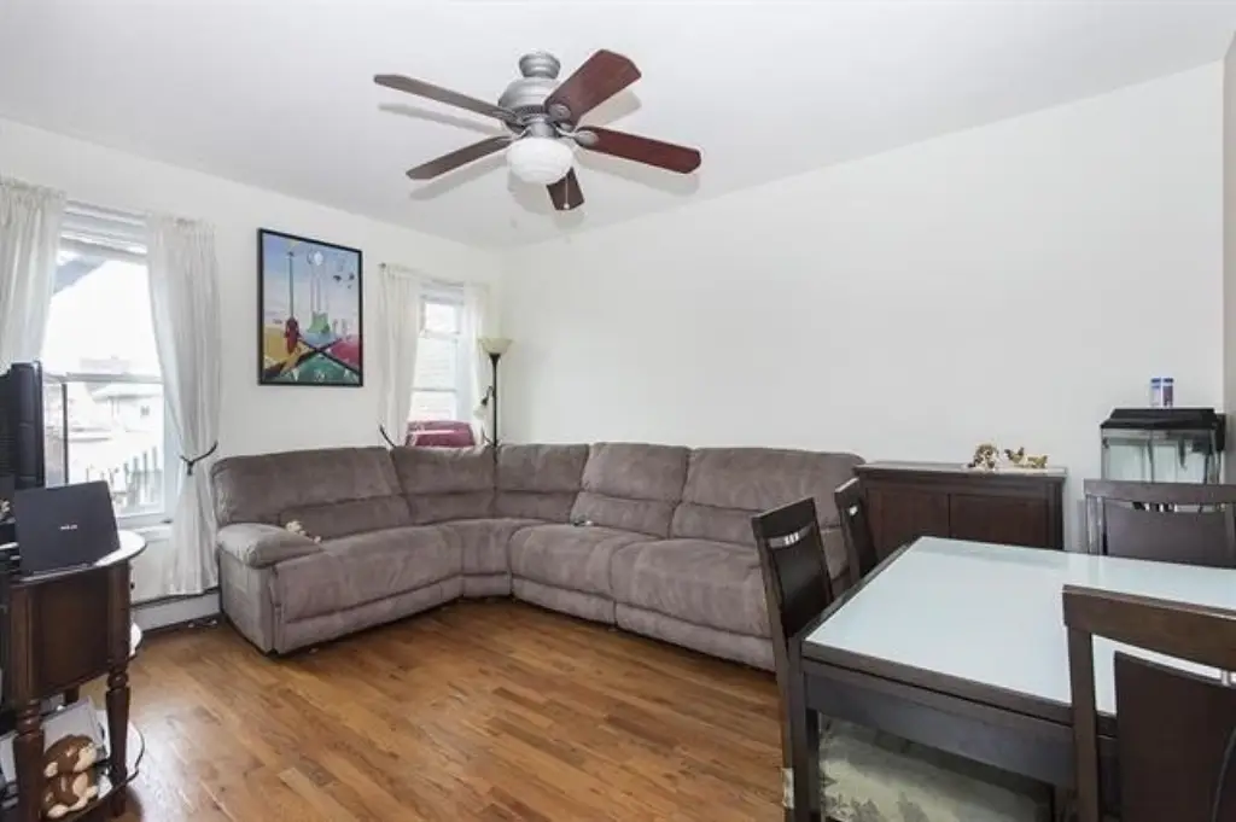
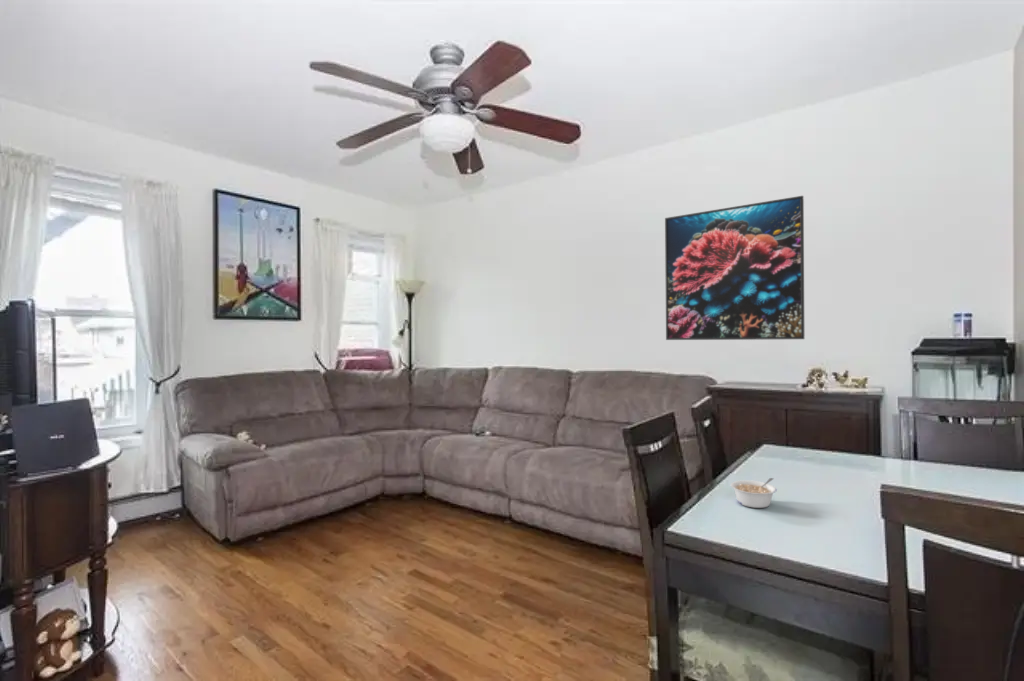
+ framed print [664,195,805,341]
+ legume [730,477,778,509]
